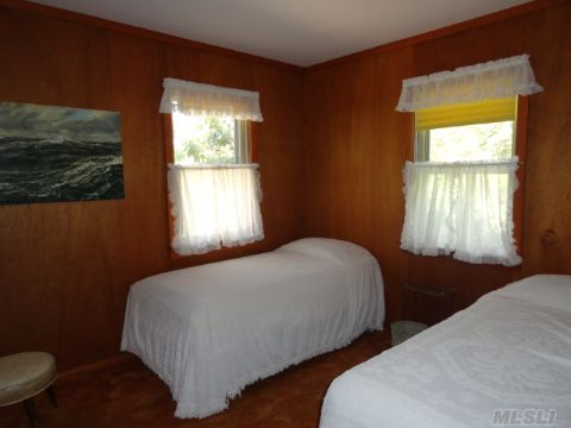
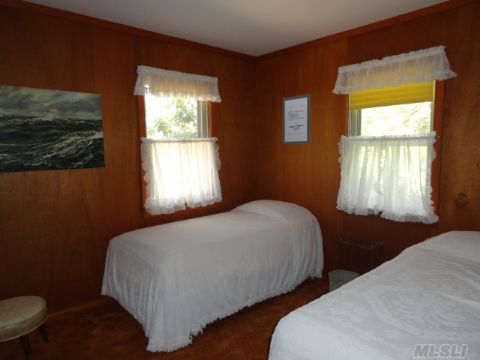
+ wall art [282,93,311,145]
